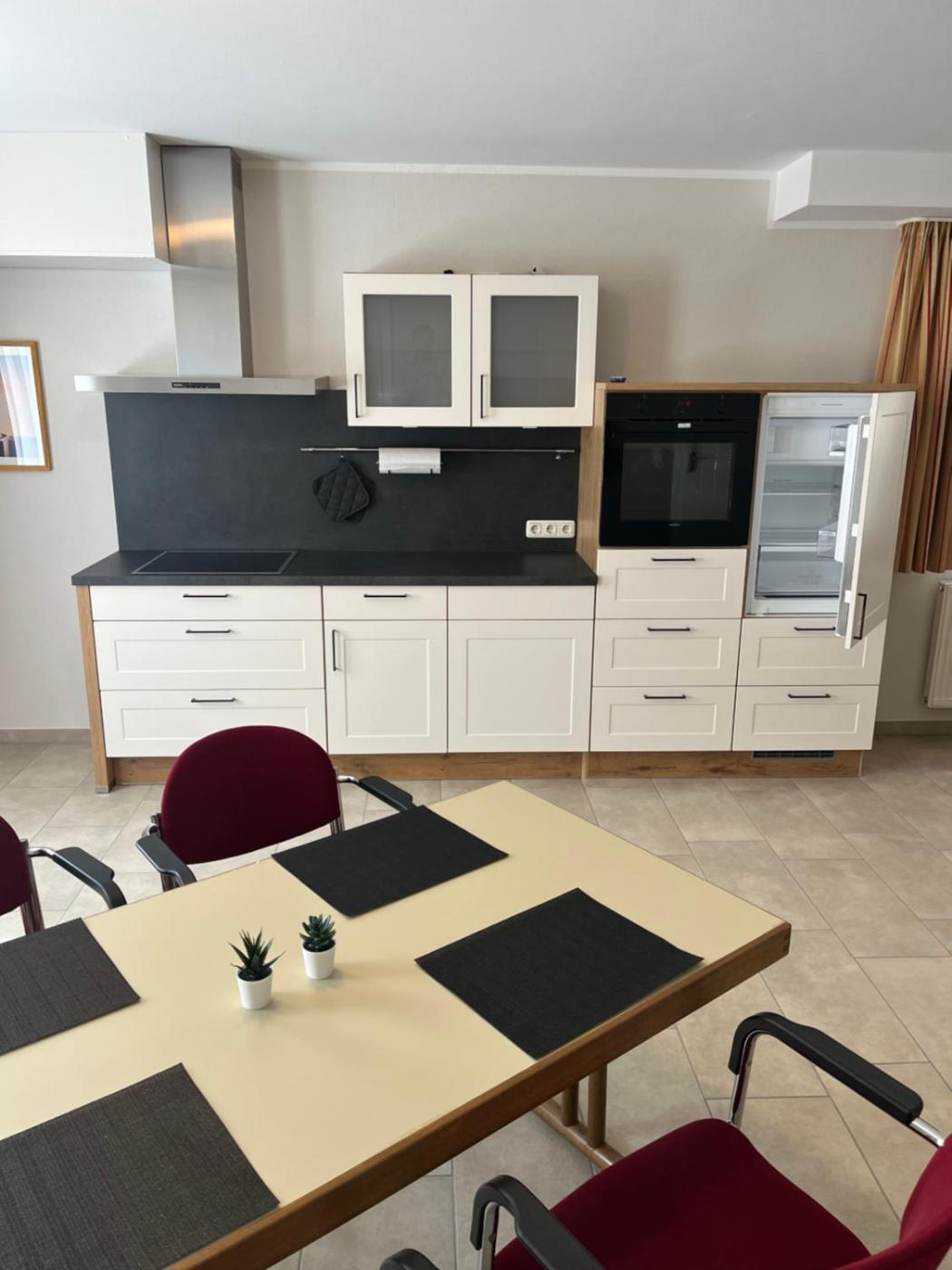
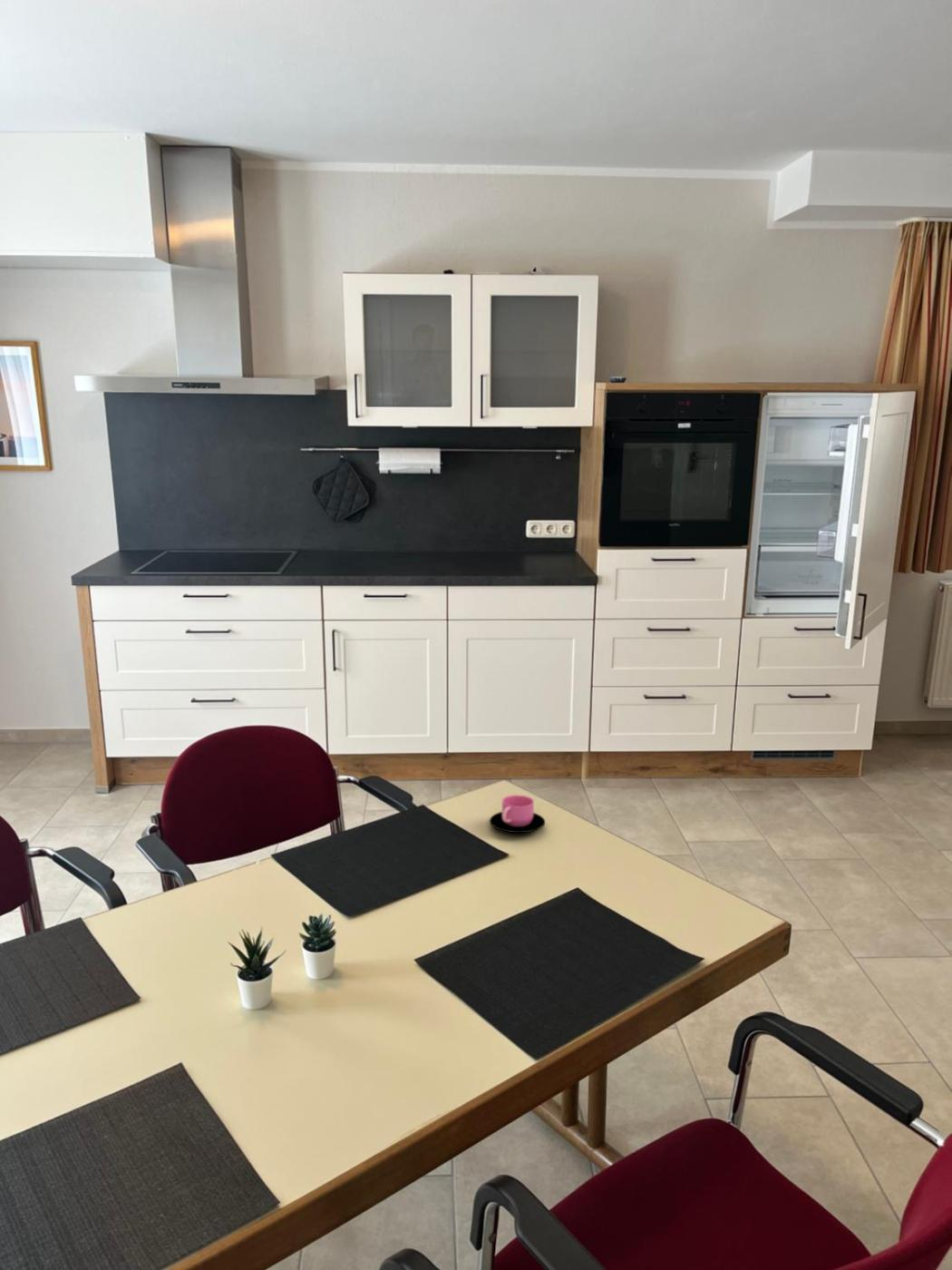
+ cup [489,794,546,834]
